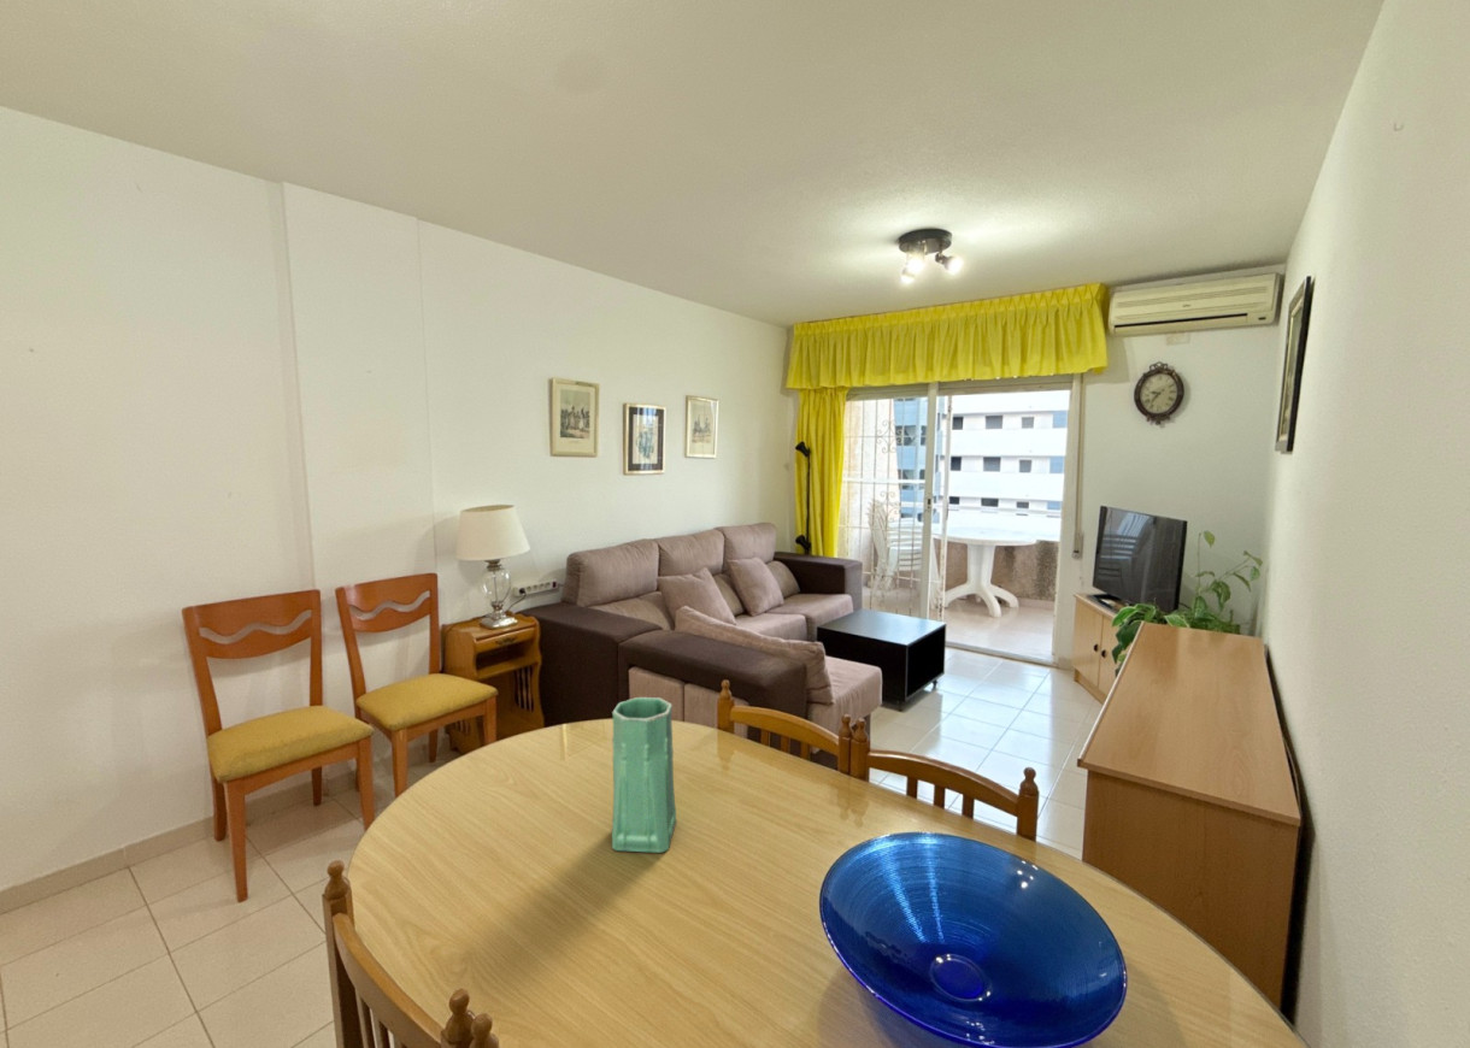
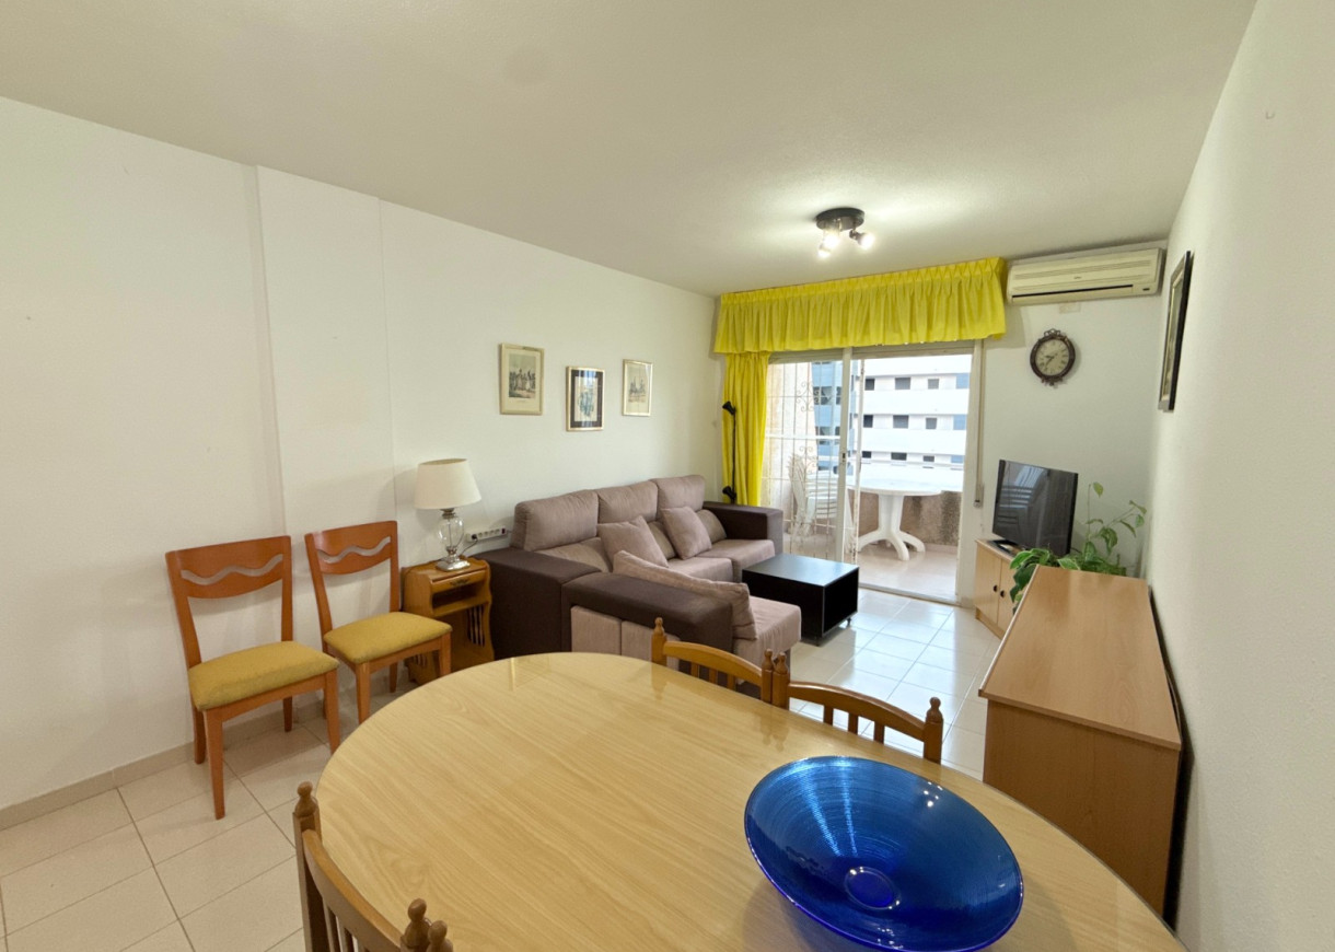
- vase [611,696,677,854]
